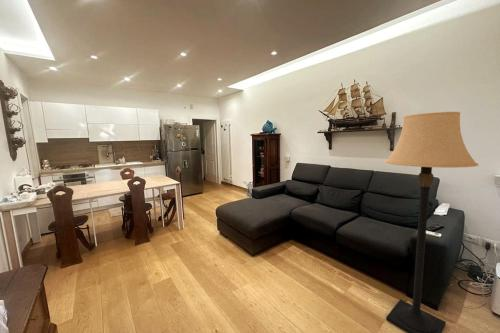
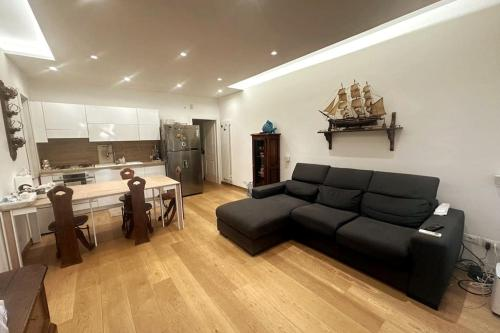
- lamp [384,111,480,333]
